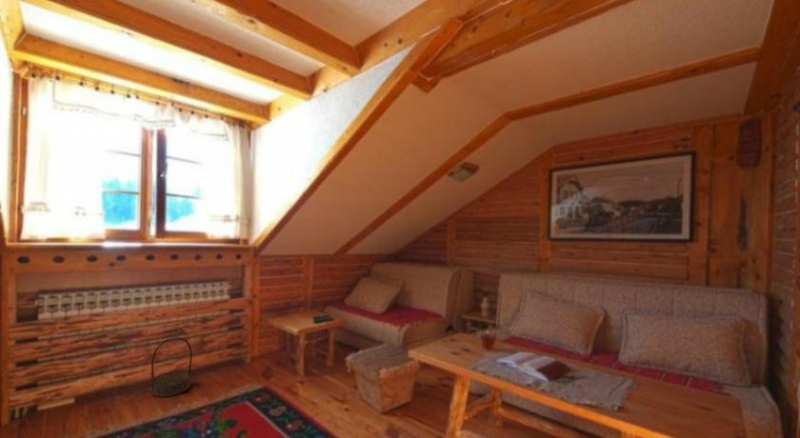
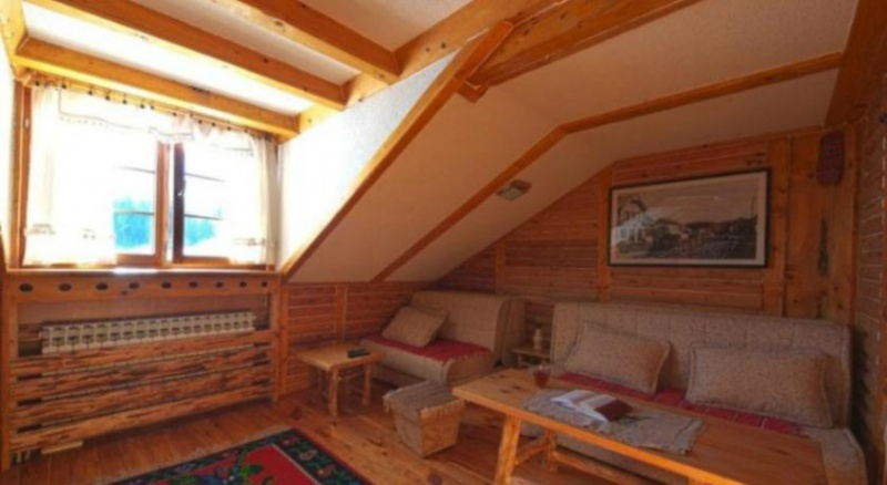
- basket [150,336,193,398]
